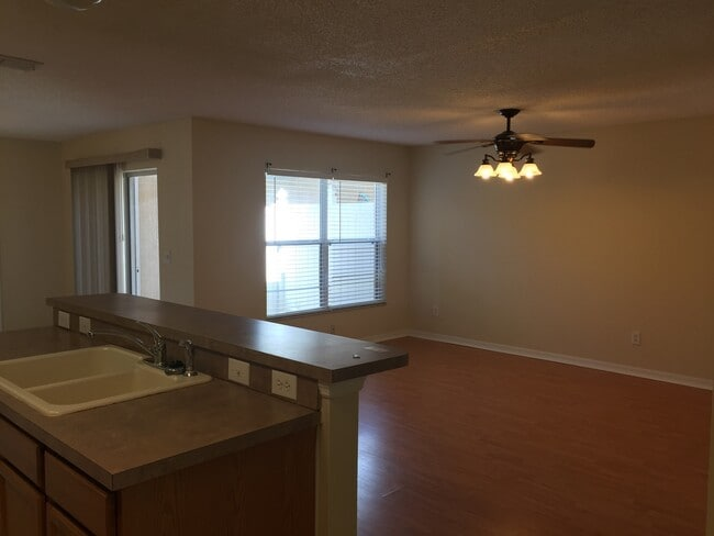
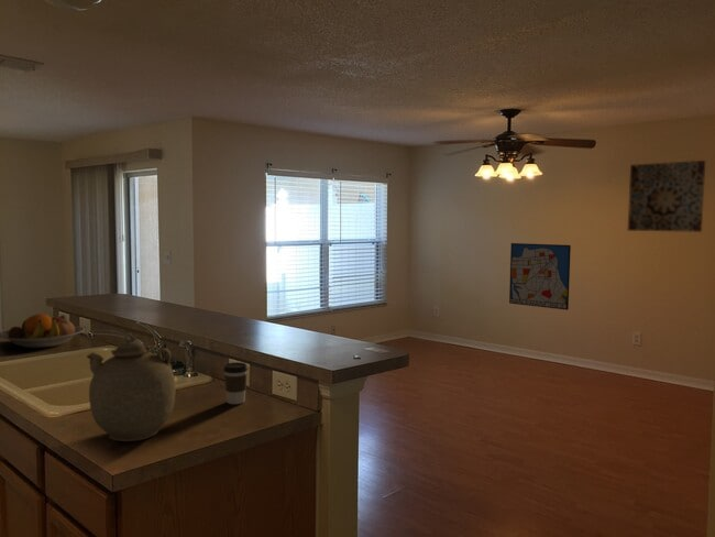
+ coffee cup [222,361,249,405]
+ teapot [86,332,177,442]
+ wall art [508,242,572,311]
+ fruit bowl [0,313,86,349]
+ wall art [627,160,706,233]
